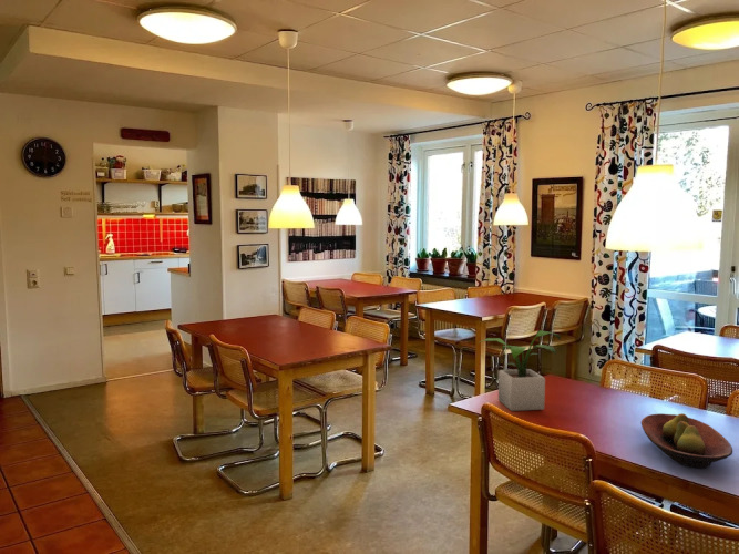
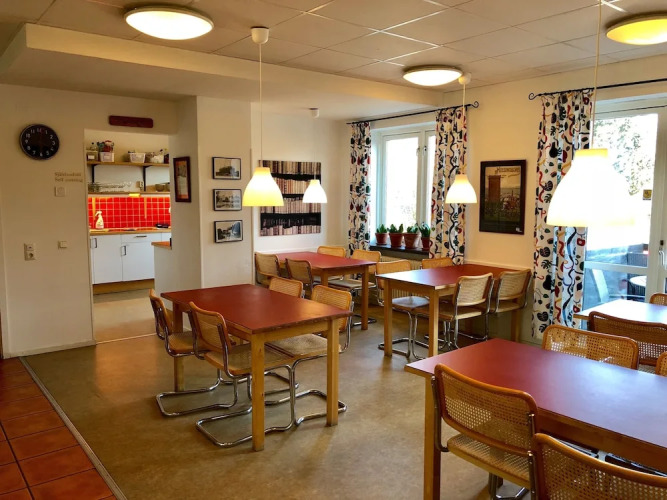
- fruit bowl [640,412,733,470]
- potted plant [476,329,562,412]
